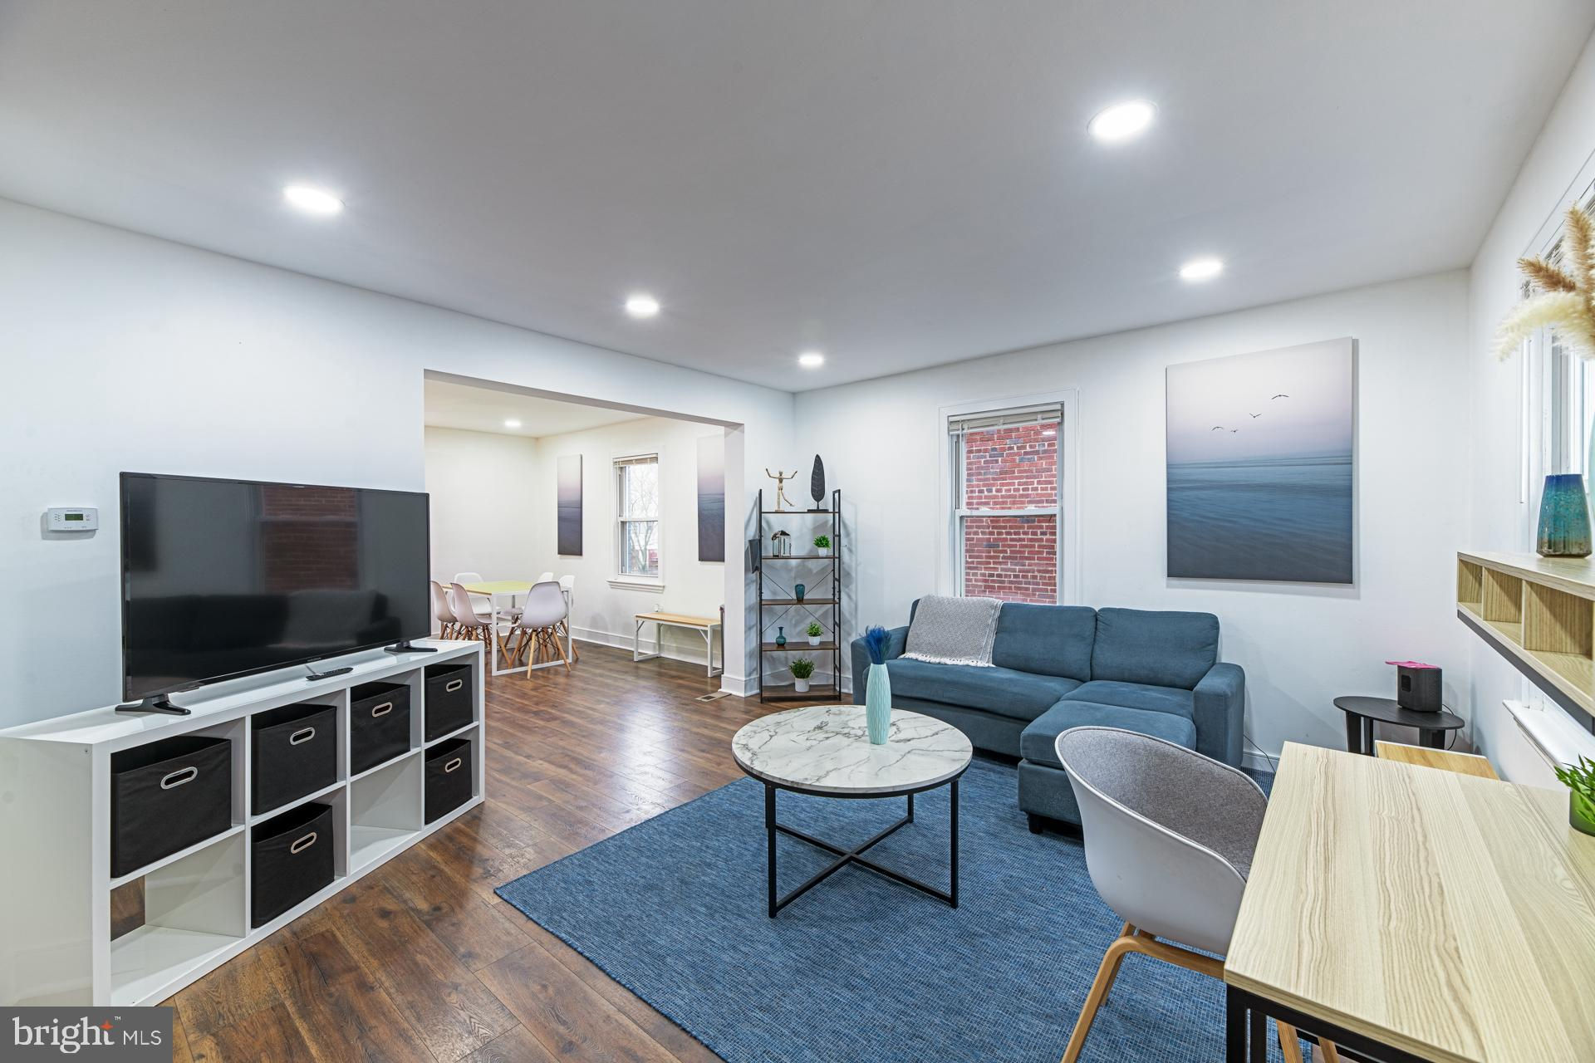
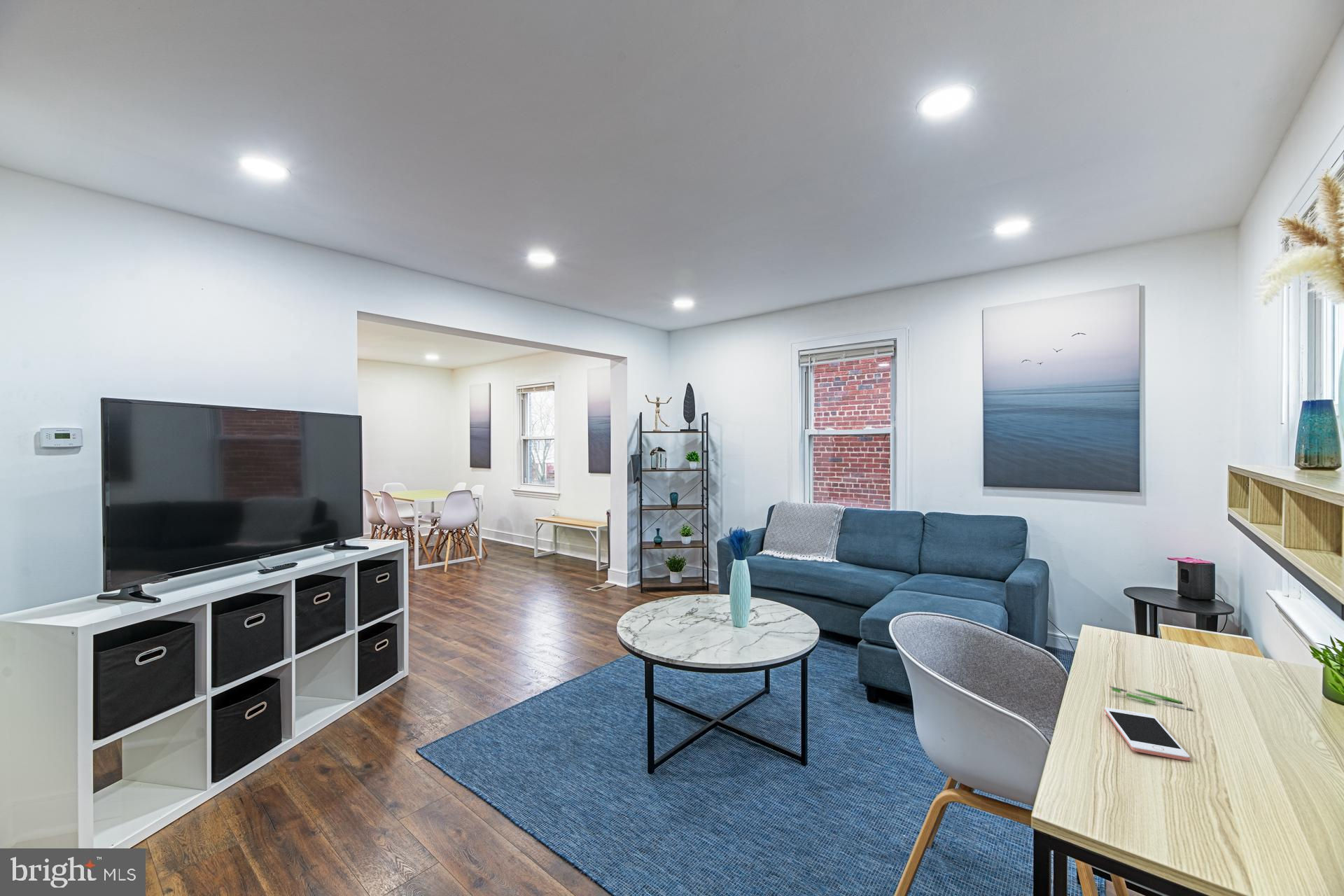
+ pen [1108,685,1194,712]
+ cell phone [1104,707,1191,762]
